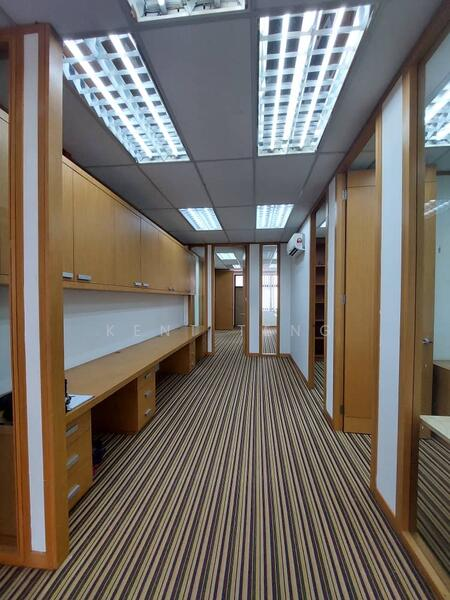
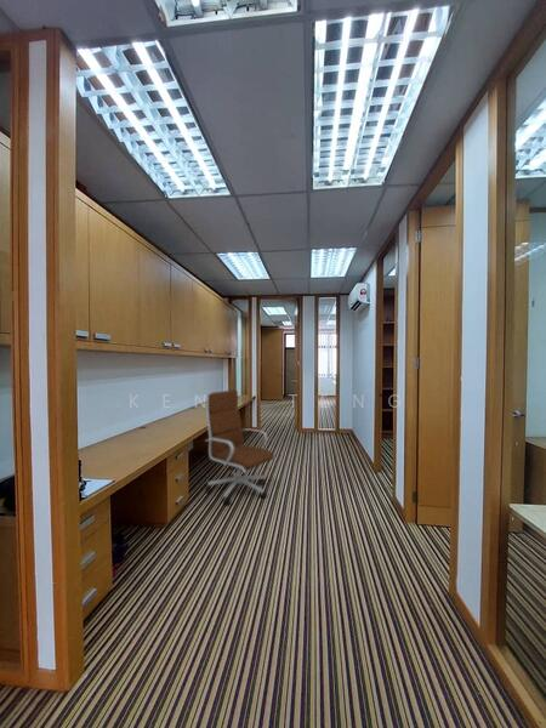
+ office chair [204,389,277,507]
